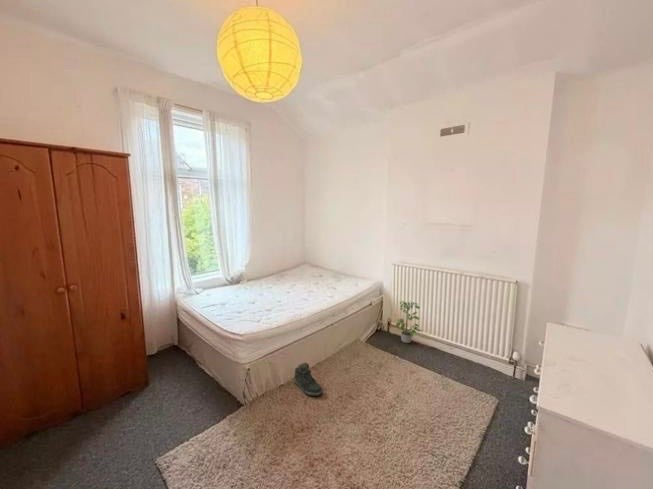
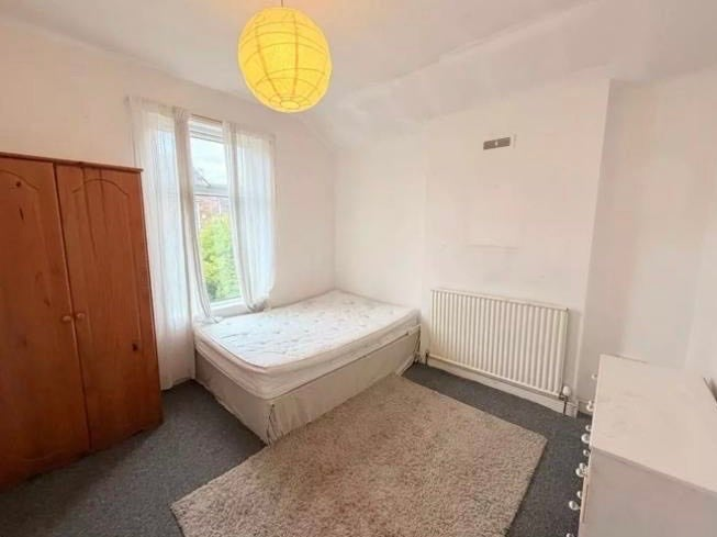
- potted plant [395,300,424,344]
- sneaker [293,361,323,397]
